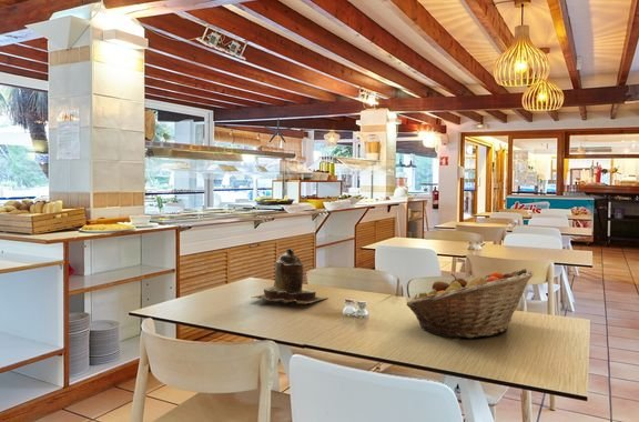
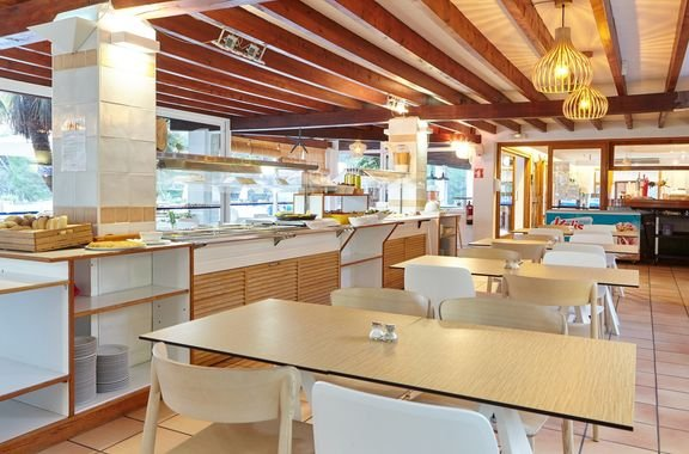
- fruit basket [405,268,535,339]
- teapot [252,248,327,307]
